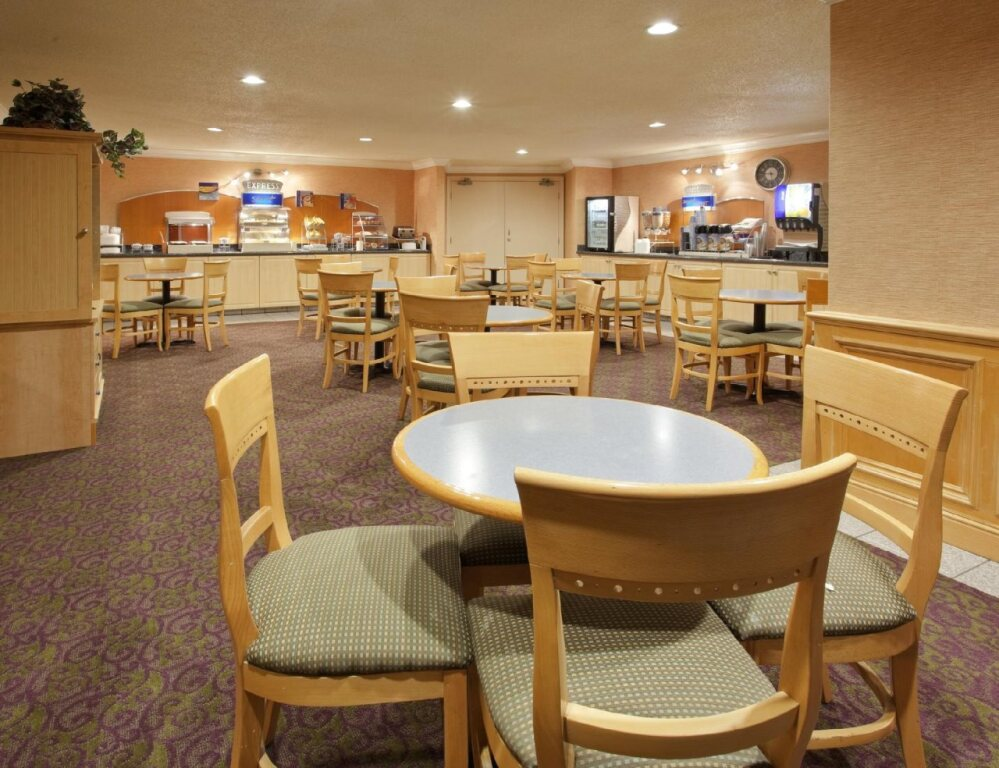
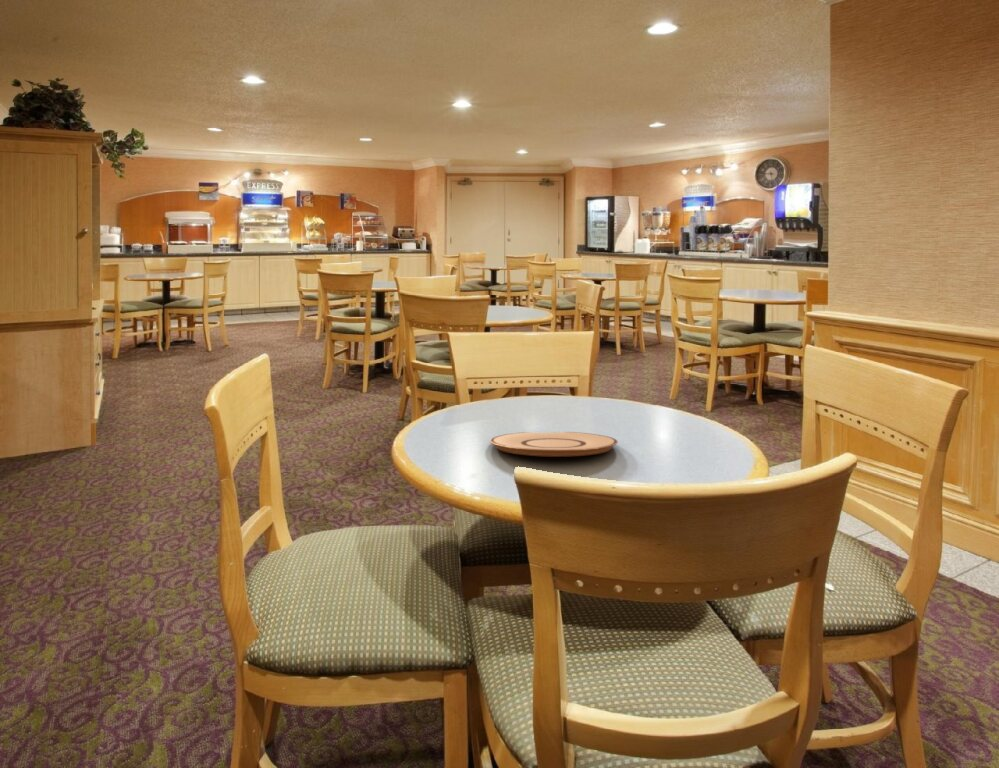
+ plate [489,431,619,457]
